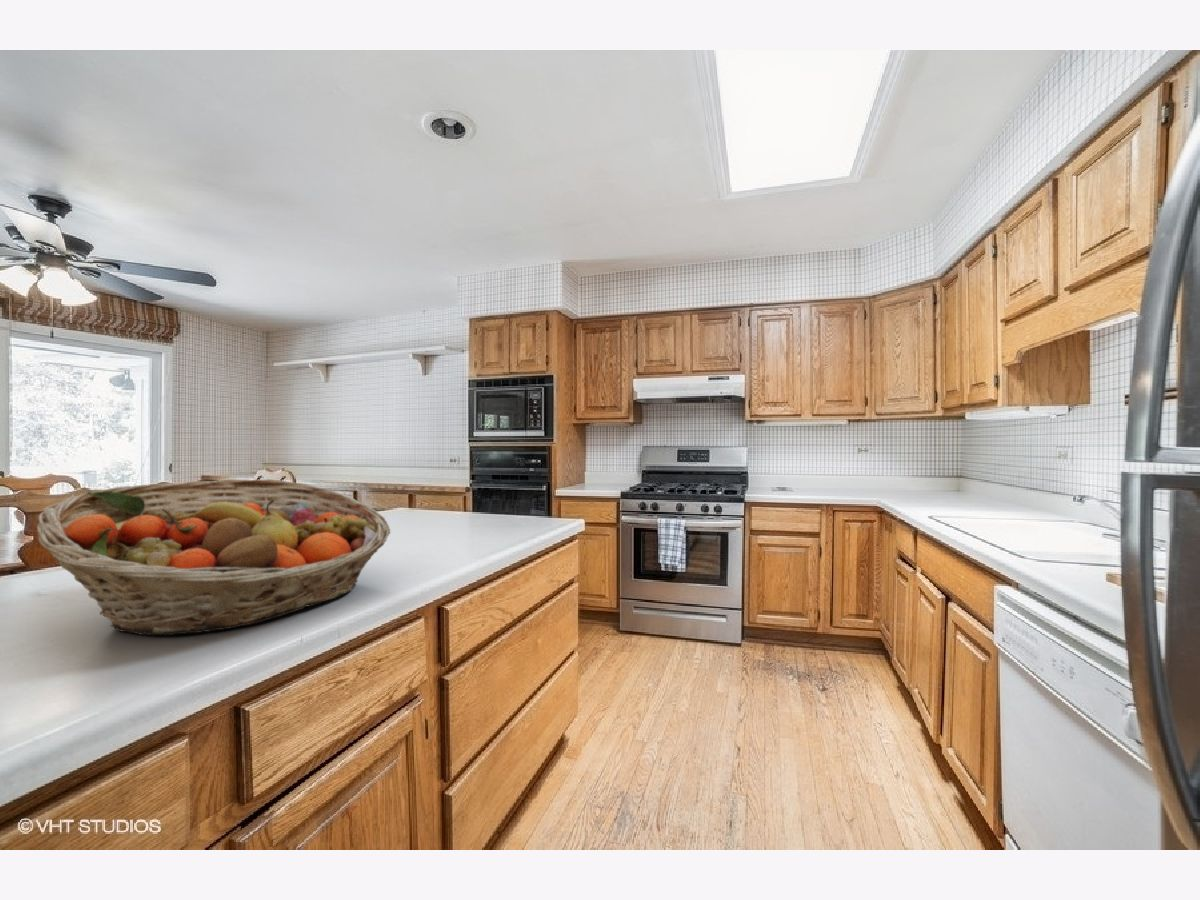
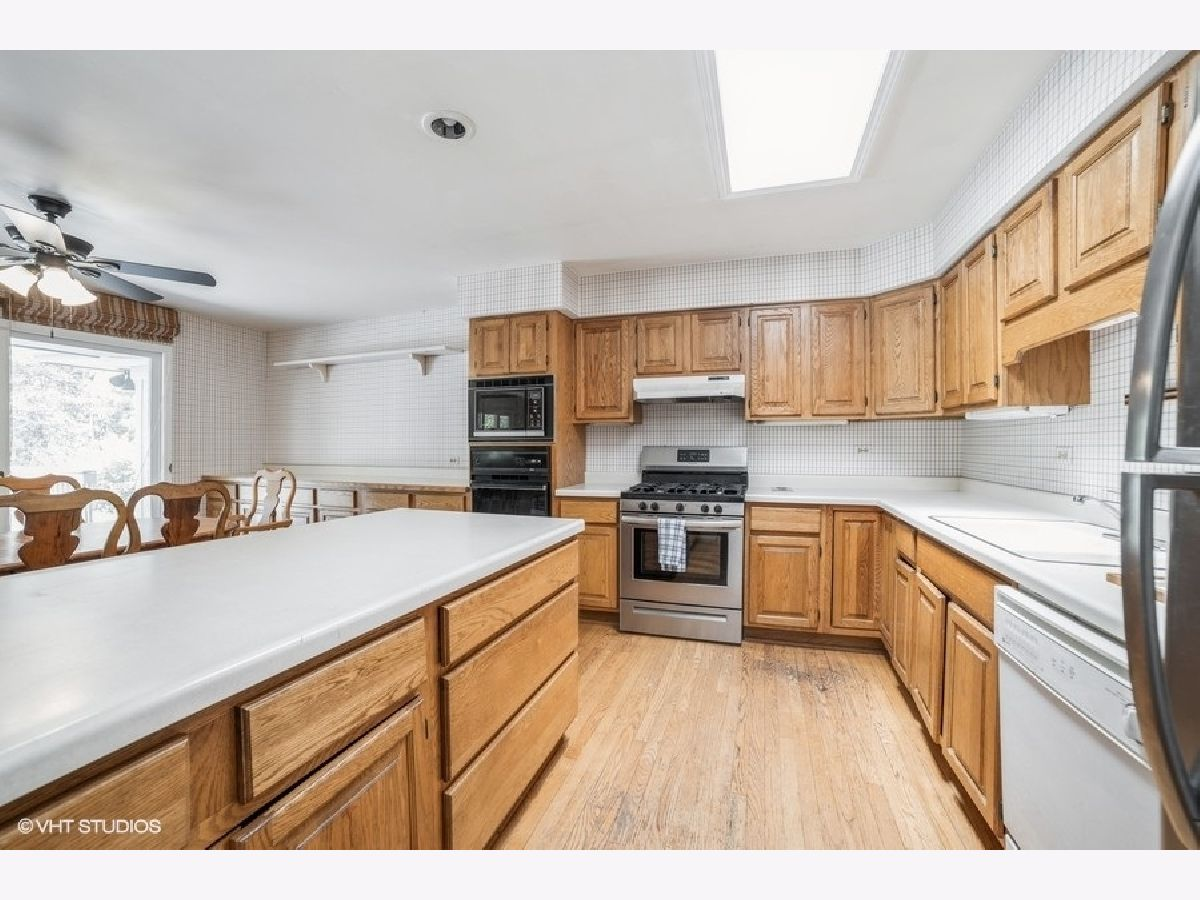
- fruit basket [36,478,391,636]
